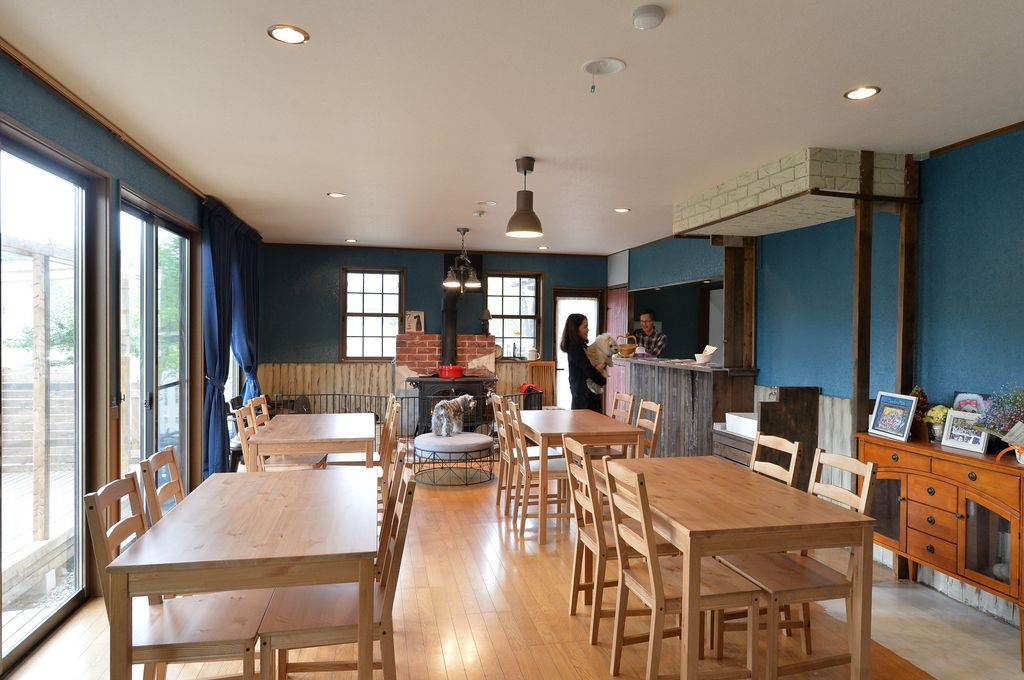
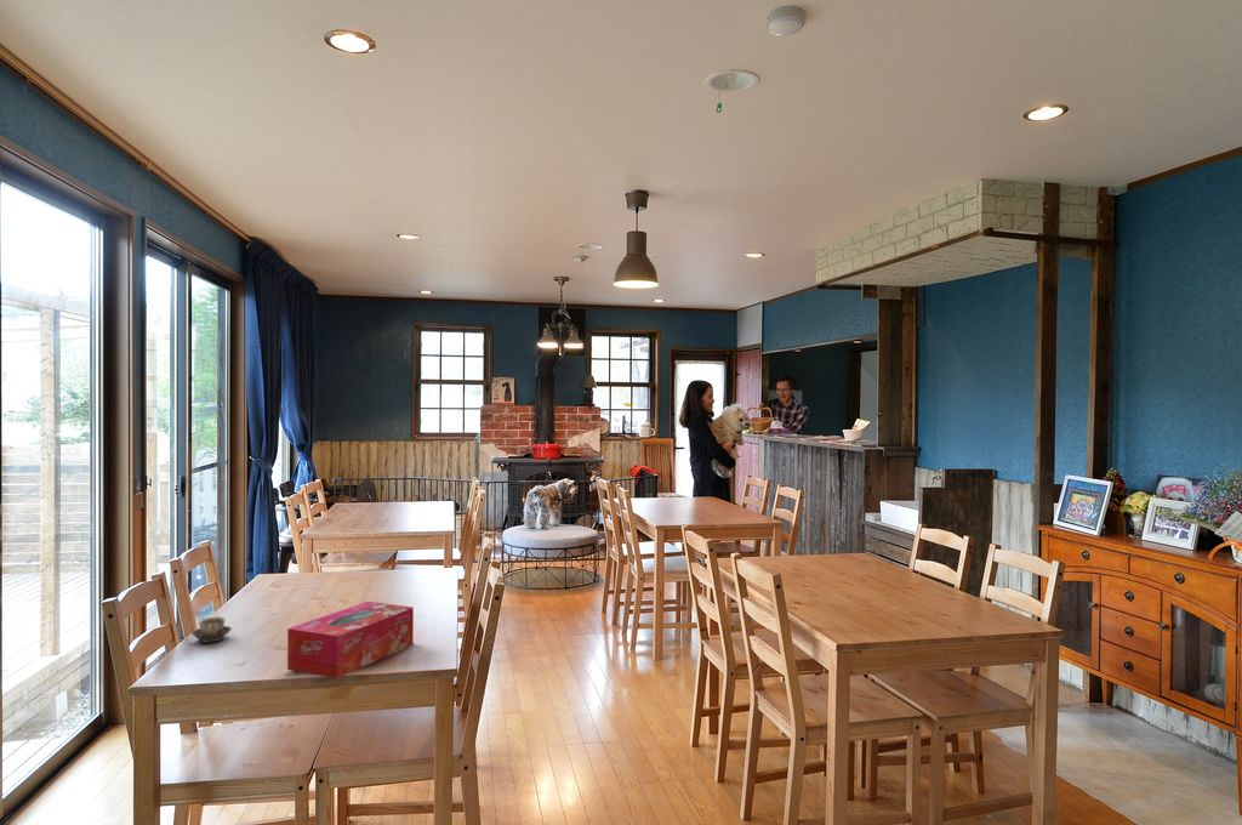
+ cup [190,616,233,644]
+ tissue box [286,601,415,679]
